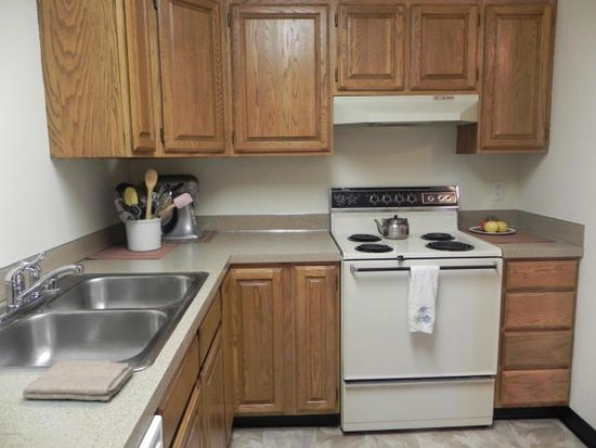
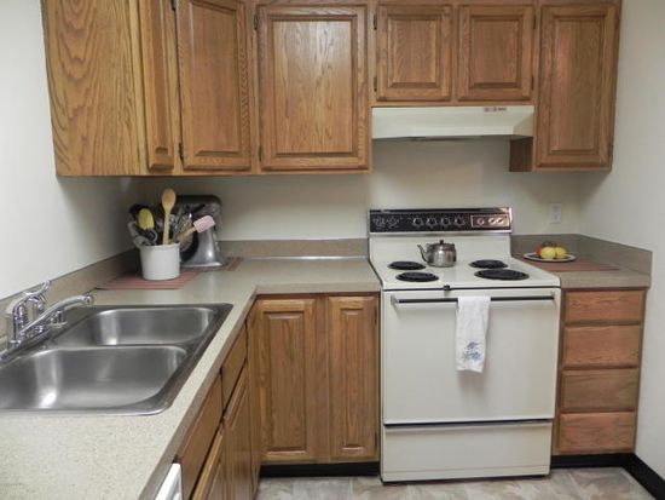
- washcloth [22,359,134,402]
